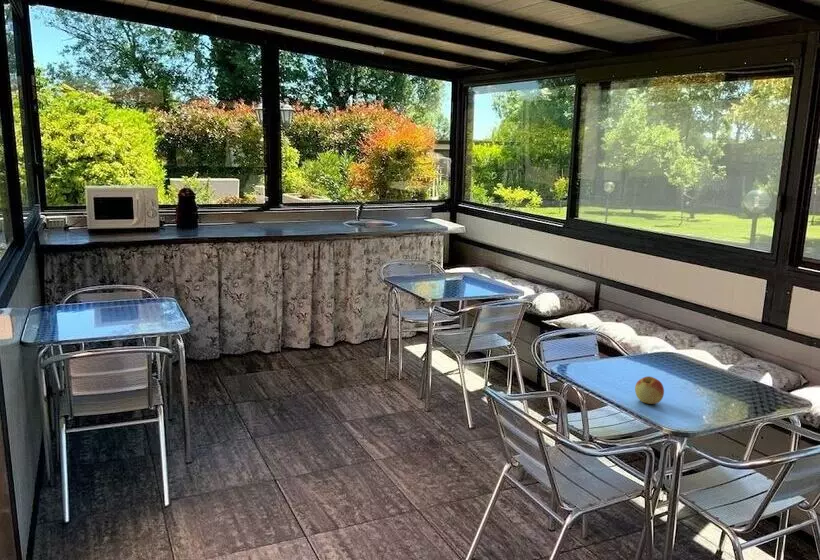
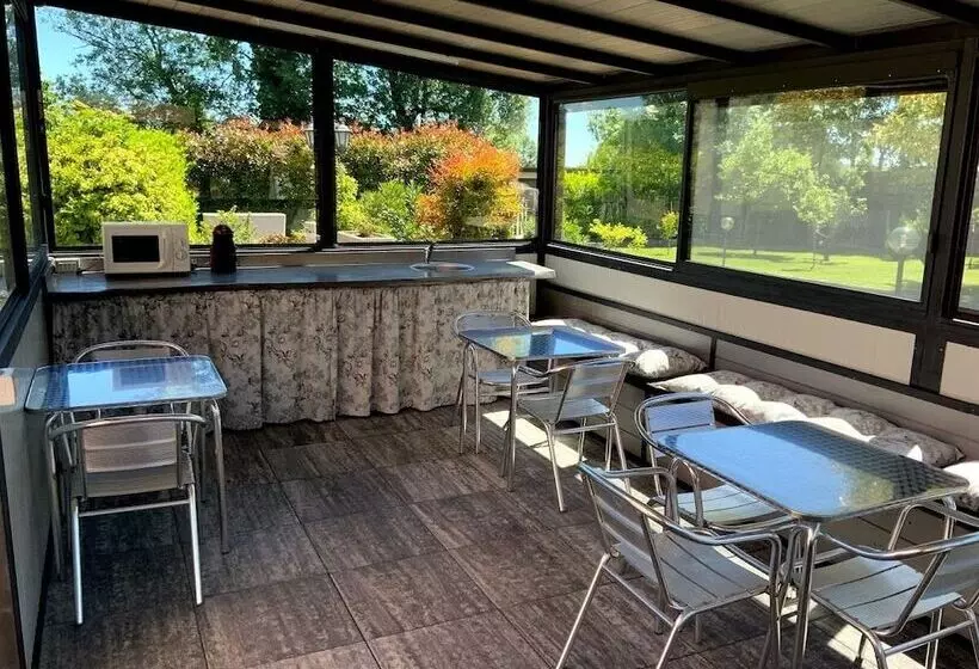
- apple [634,375,665,405]
